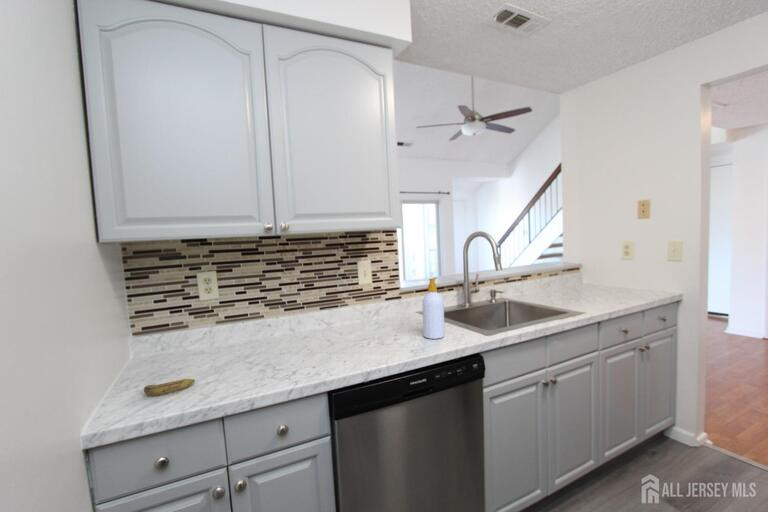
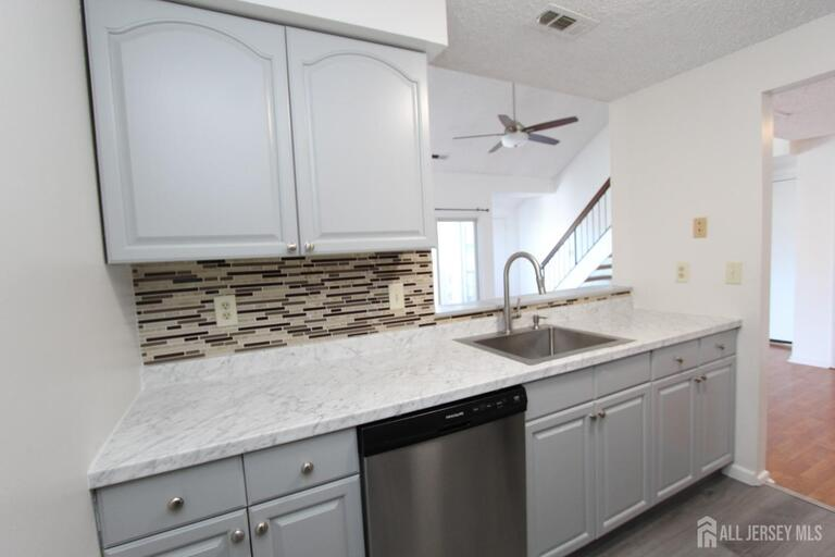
- soap bottle [421,277,446,340]
- banana [143,378,196,397]
